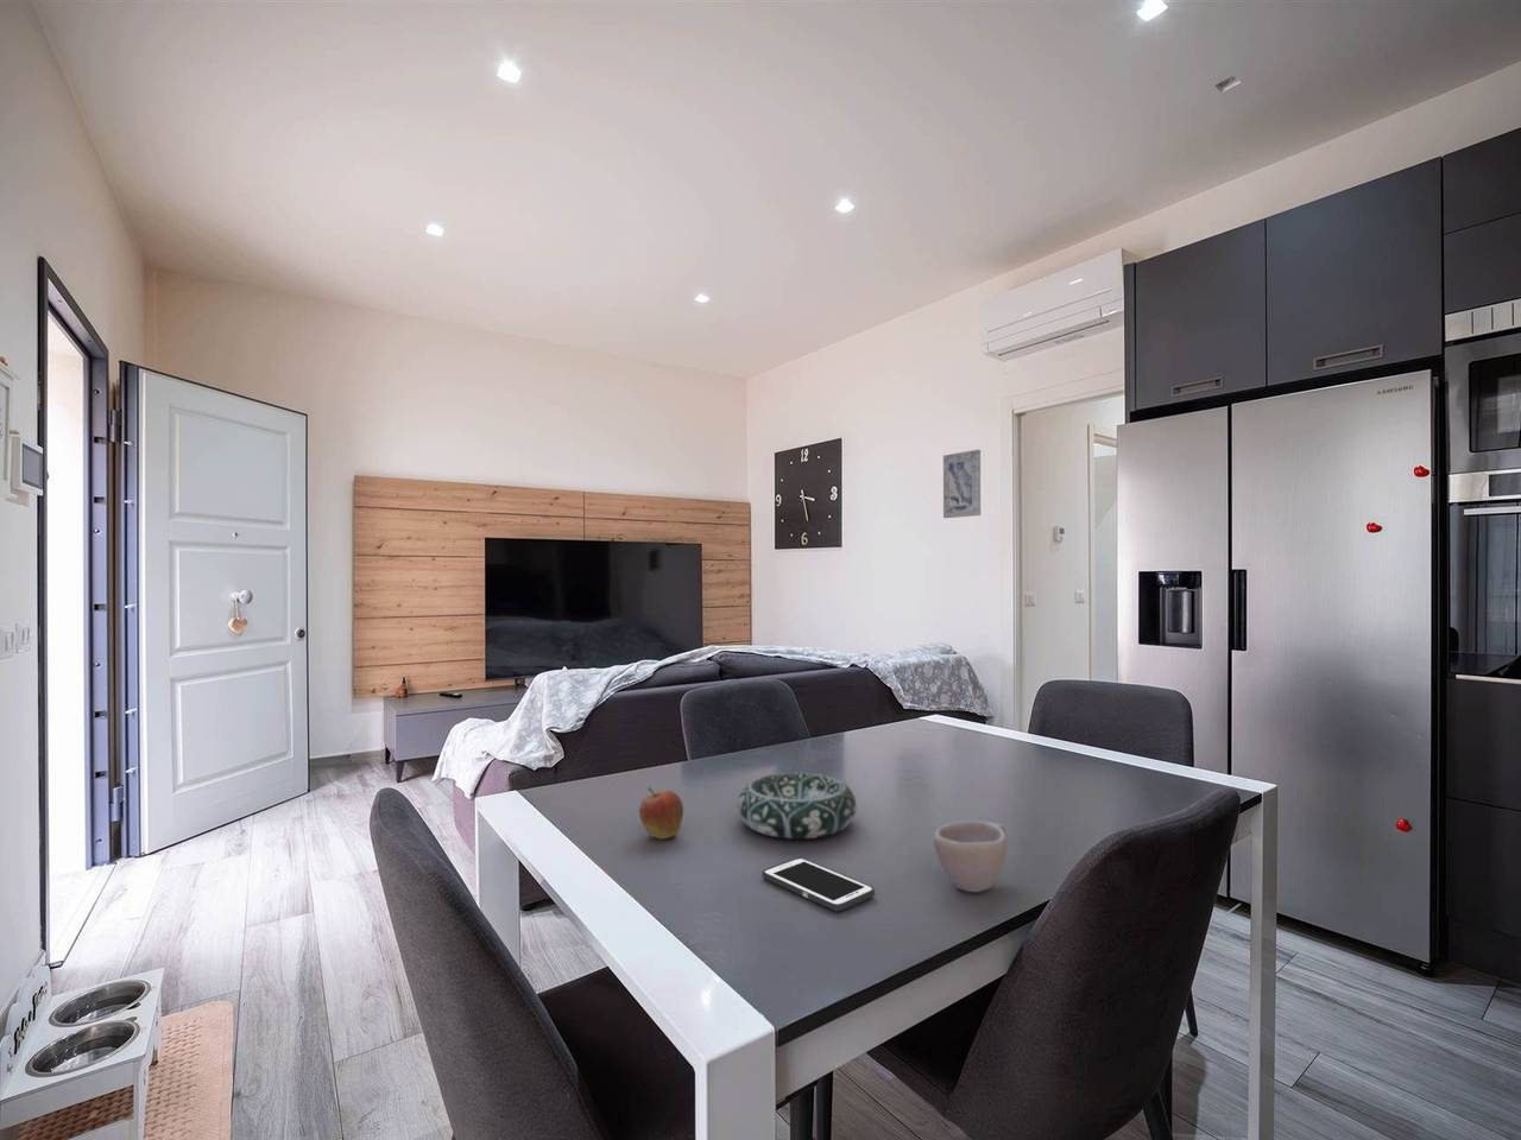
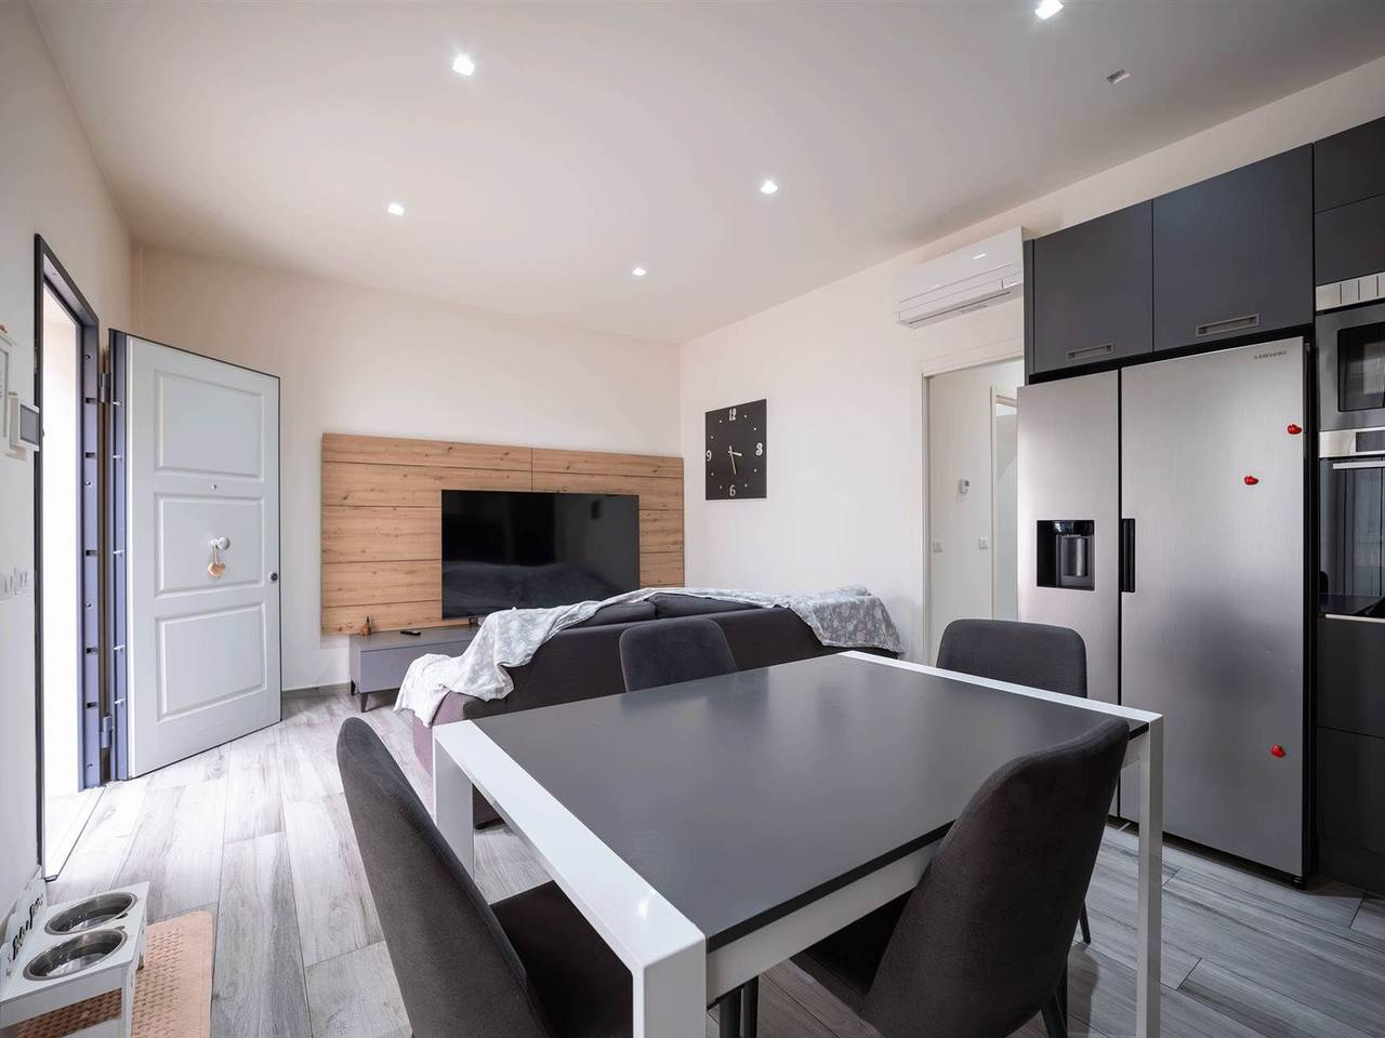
- fruit [638,786,685,839]
- cell phone [762,856,875,912]
- wall art [943,449,982,519]
- cup [933,819,1007,893]
- decorative bowl [737,772,858,839]
